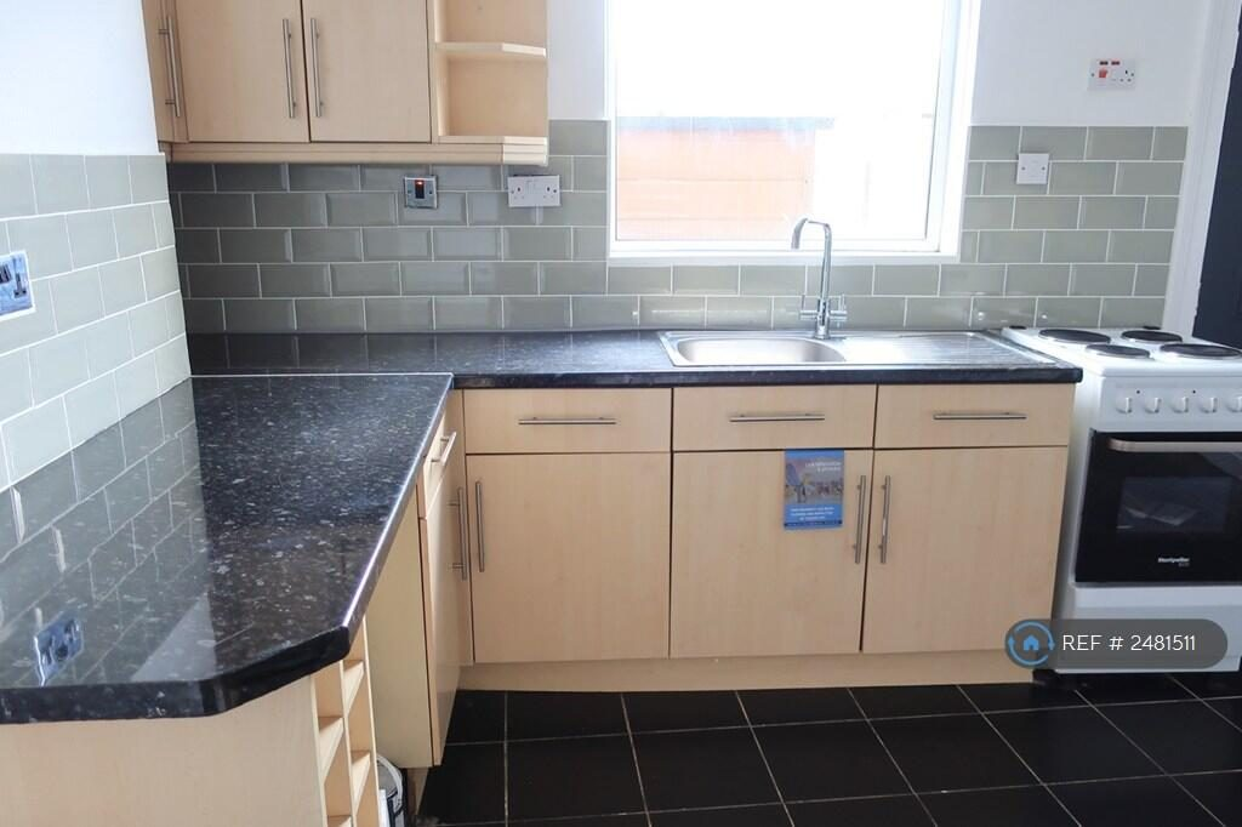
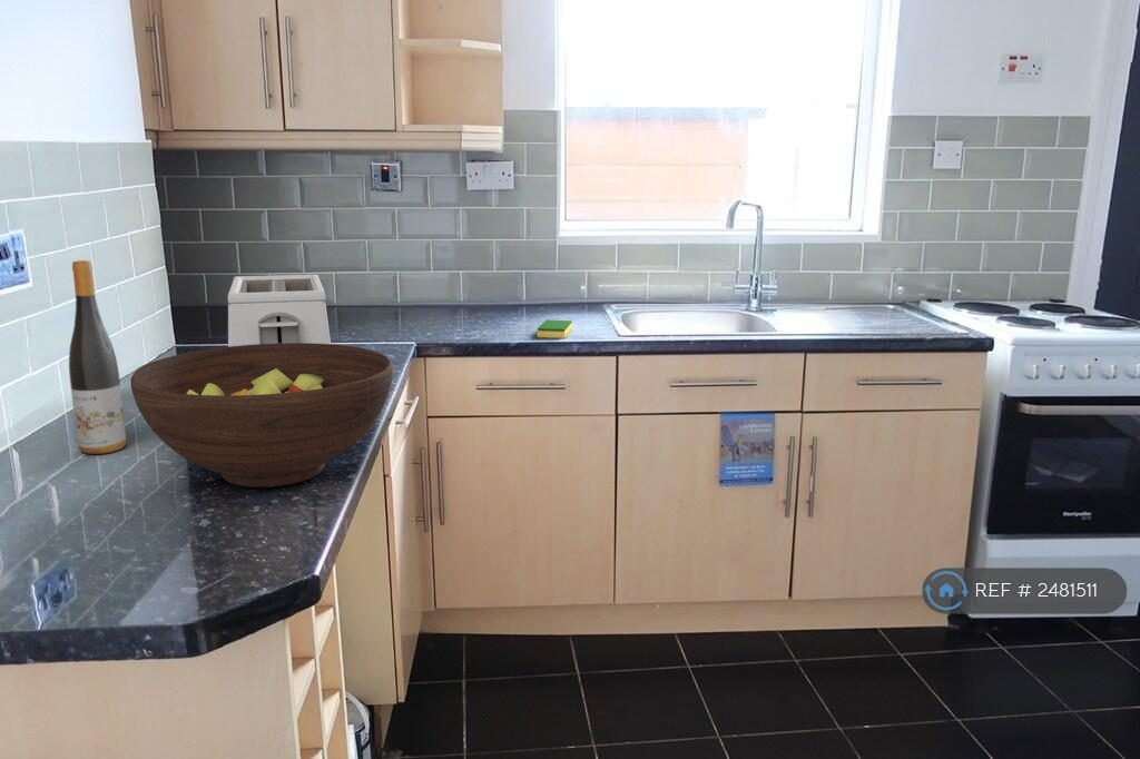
+ wine bottle [68,259,127,455]
+ dish sponge [537,318,573,339]
+ toaster [227,274,332,347]
+ fruit bowl [129,343,394,489]
